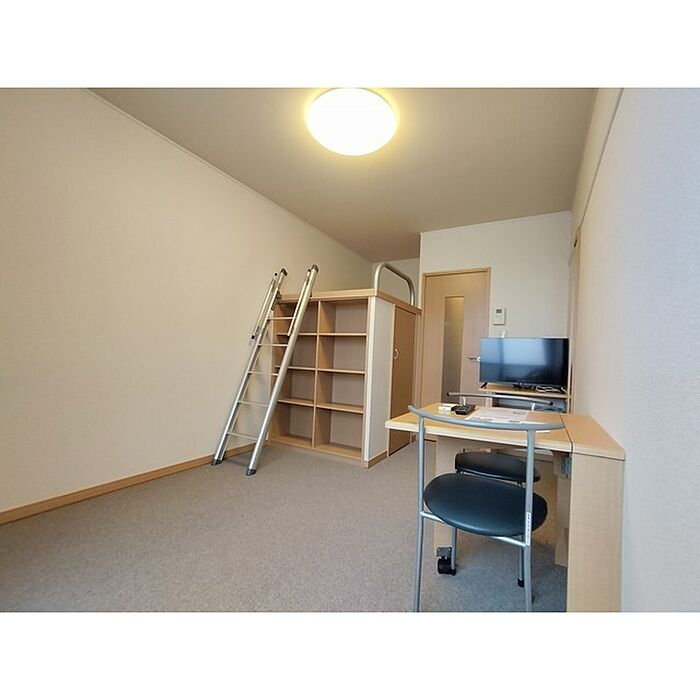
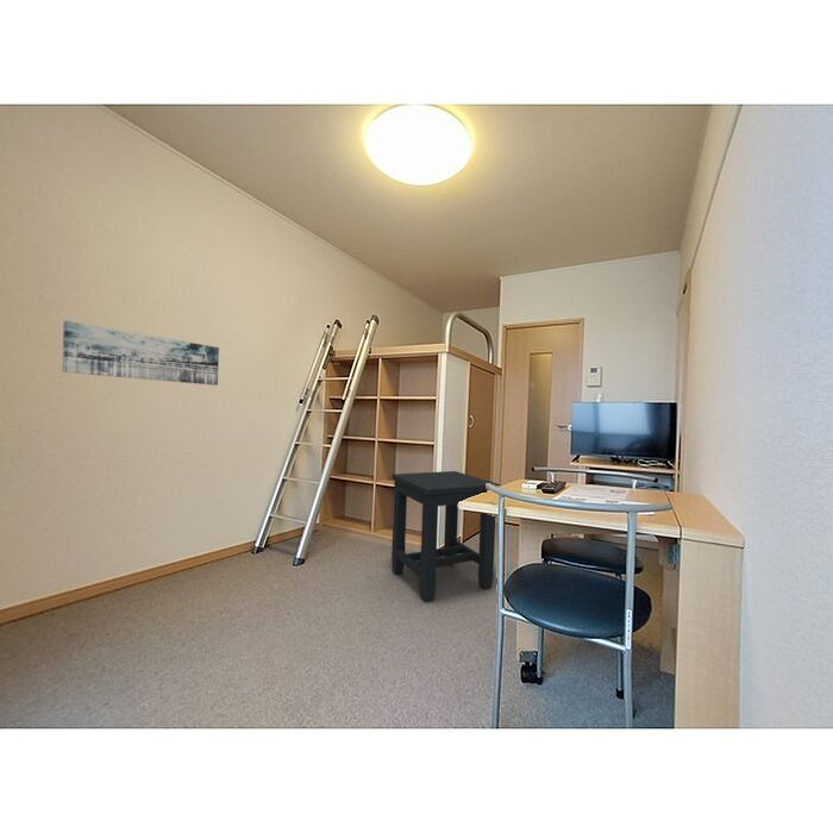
+ side table [390,470,501,603]
+ wall art [61,320,220,387]
